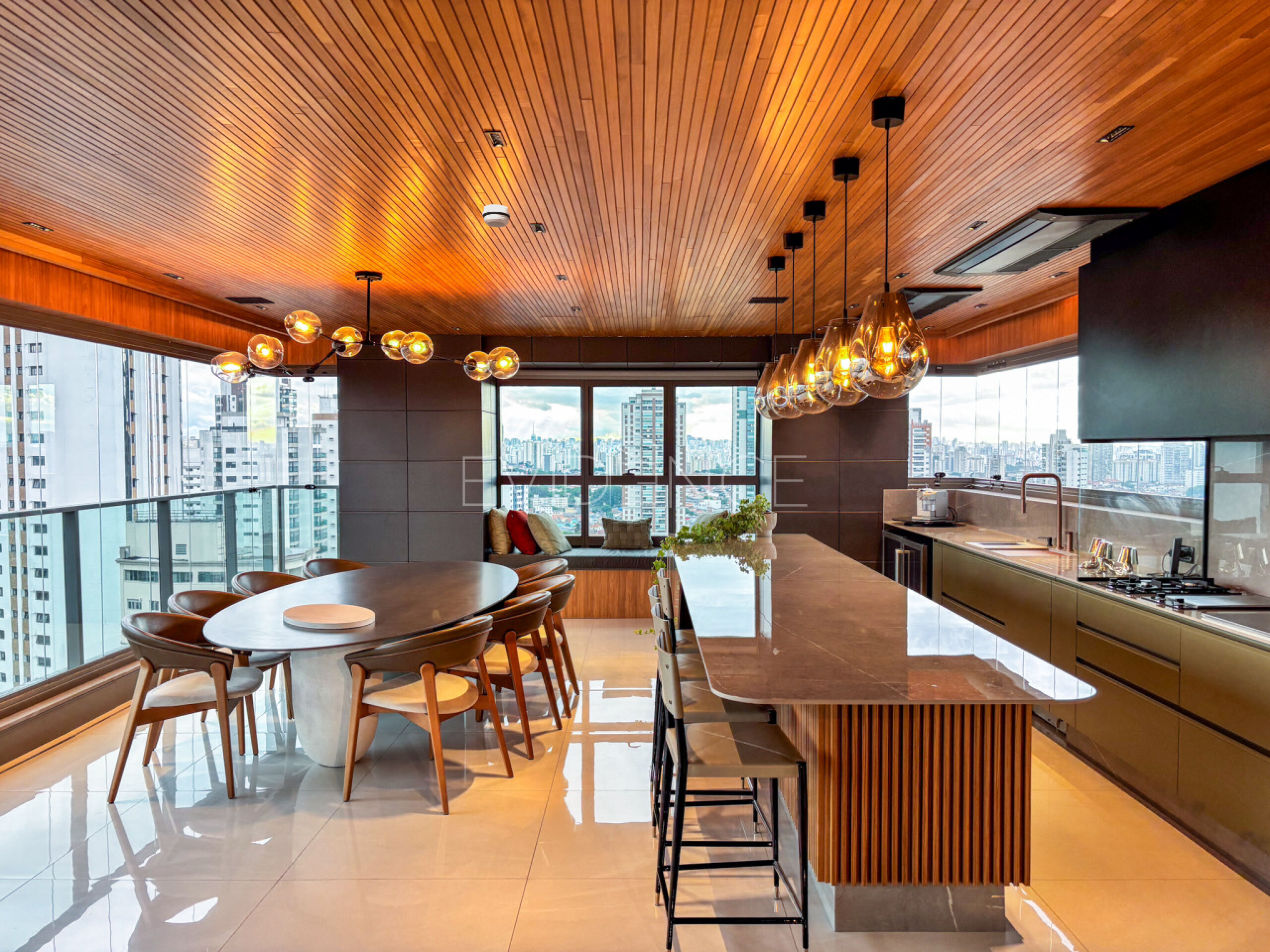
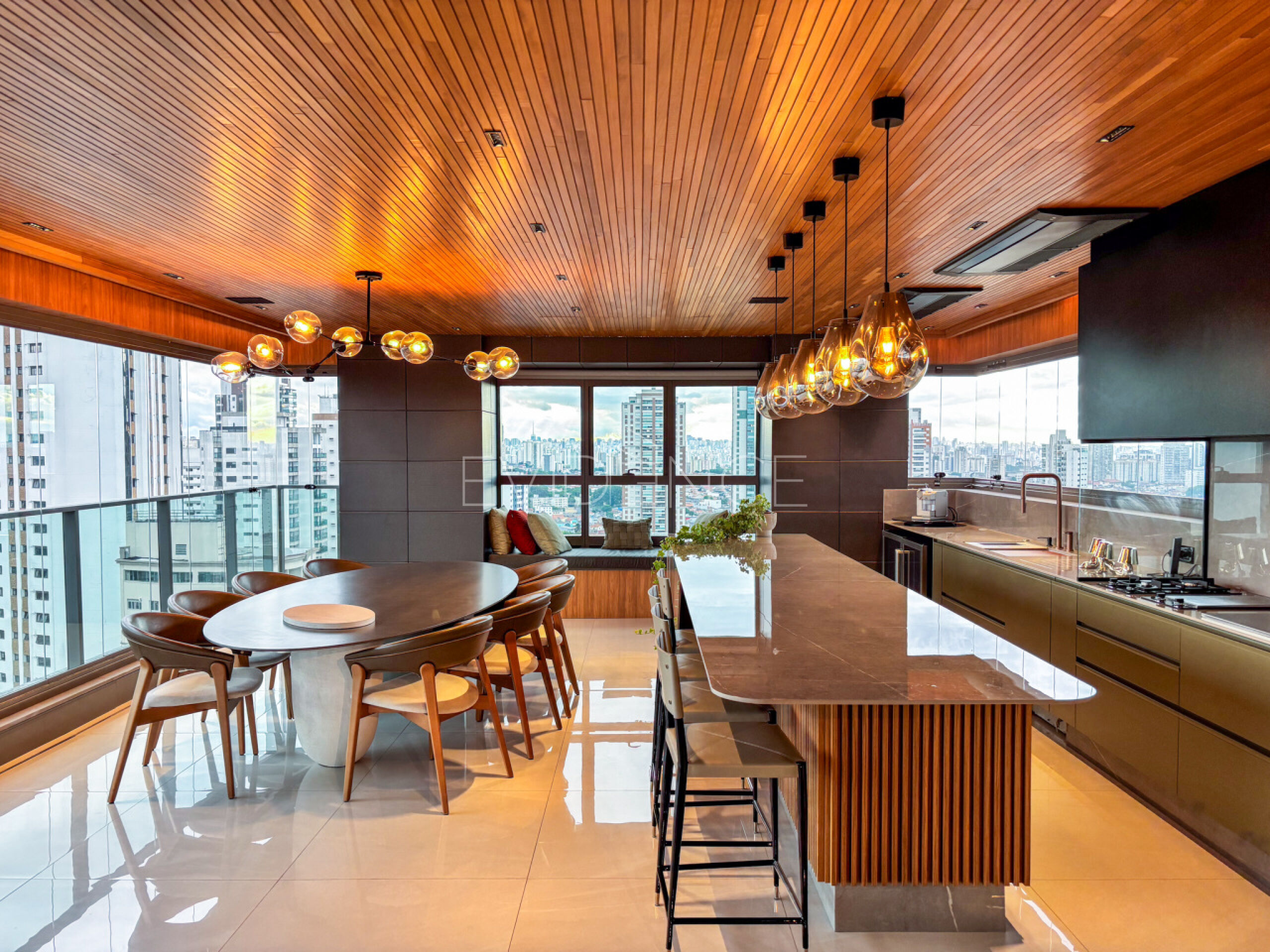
- smoke detector [482,204,511,228]
